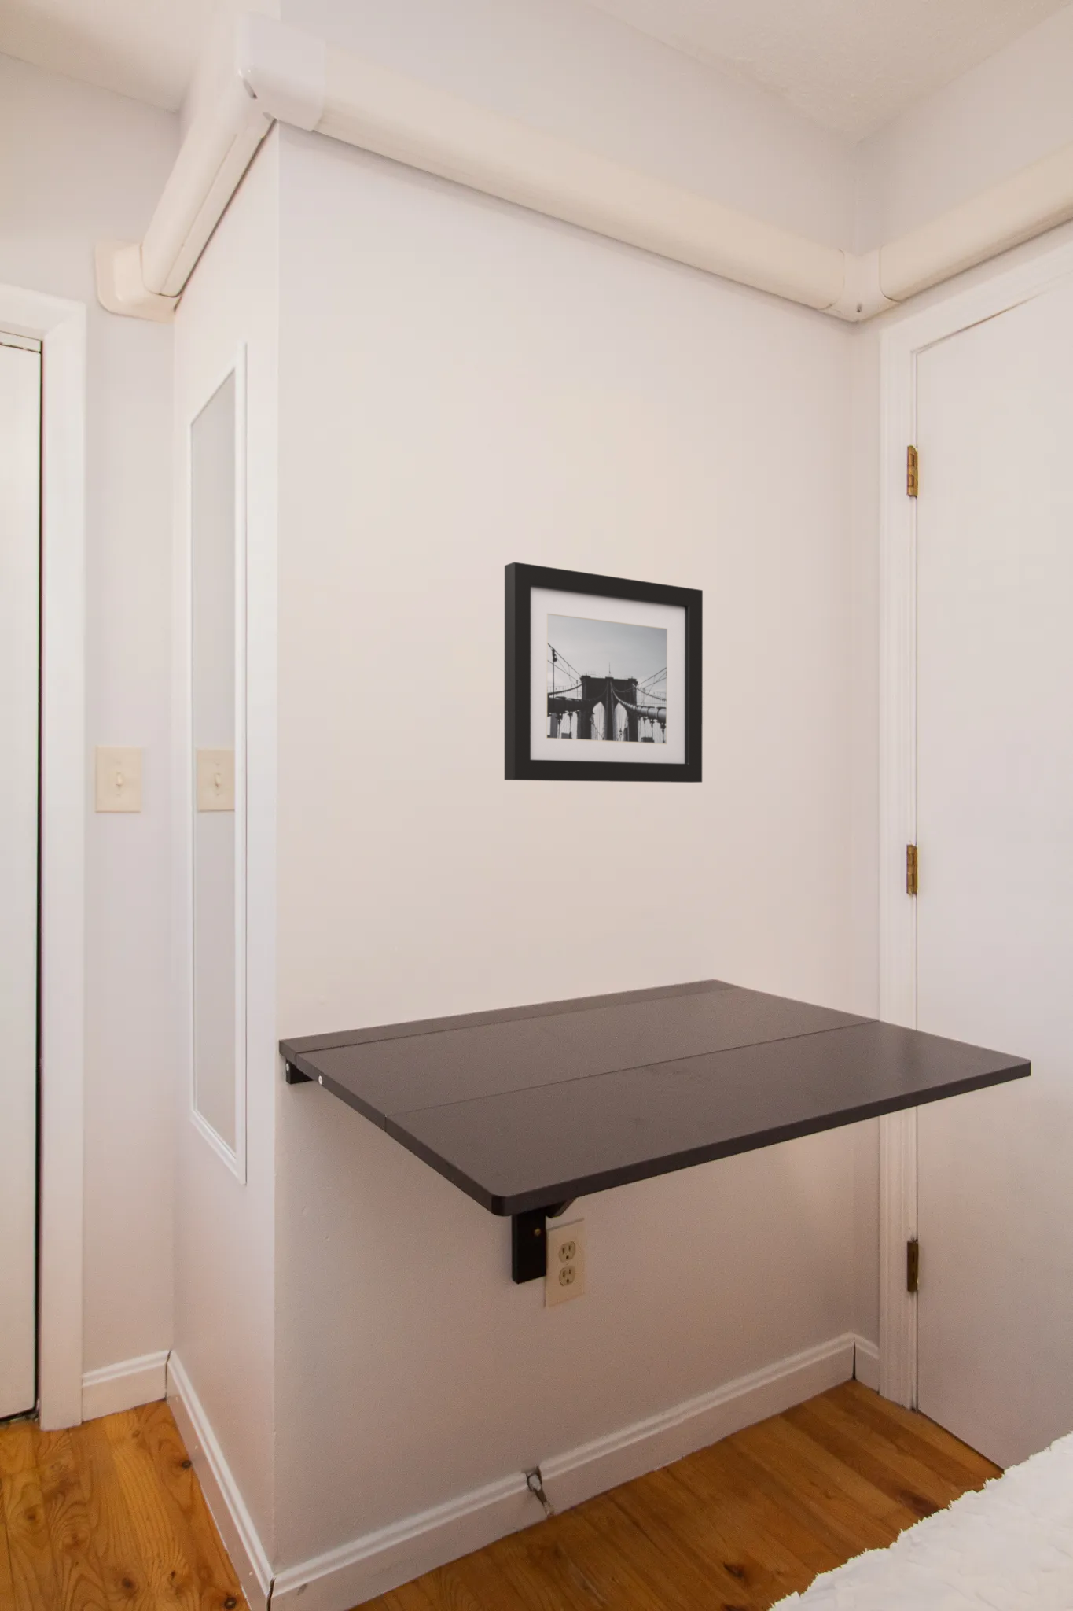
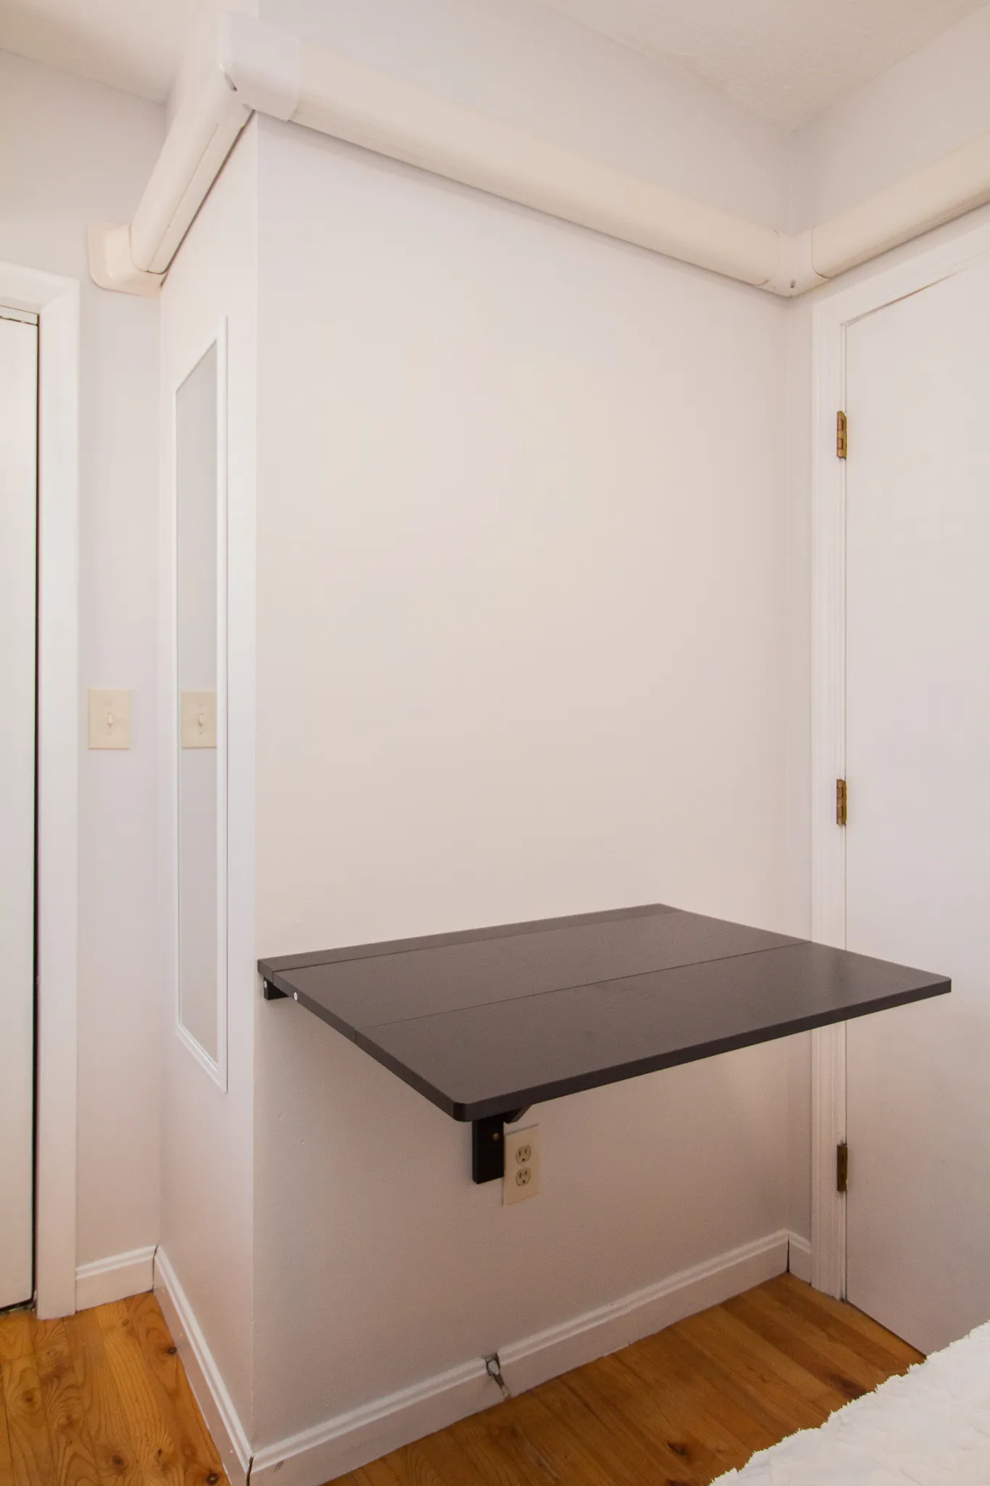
- wall art [504,561,703,783]
